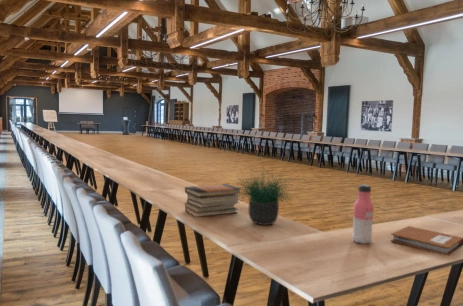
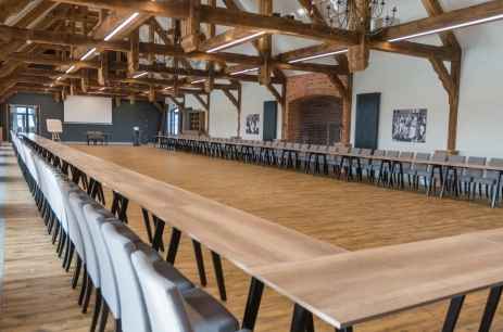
- notebook [390,225,463,257]
- water bottle [351,184,375,245]
- potted plant [231,157,297,226]
- book stack [184,183,242,218]
